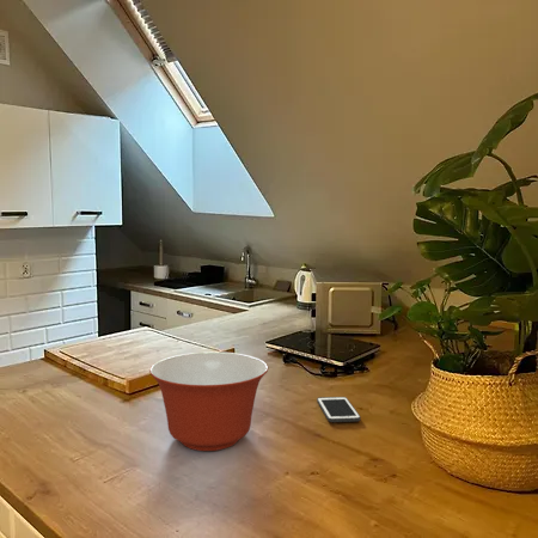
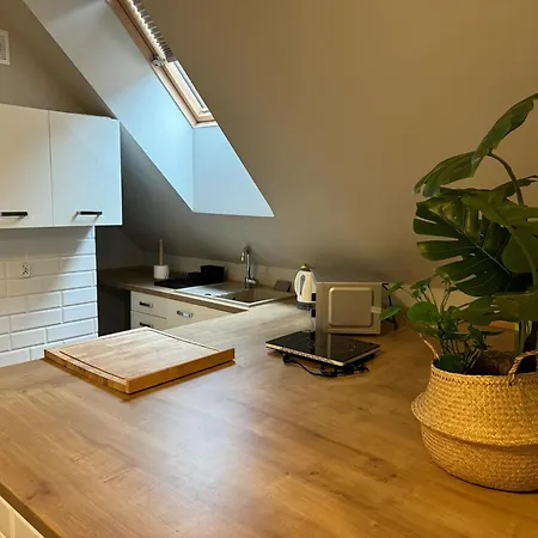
- mixing bowl [148,350,269,452]
- cell phone [316,396,361,423]
